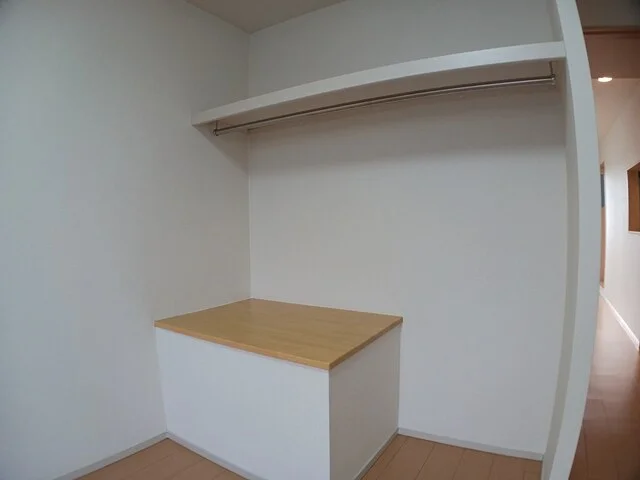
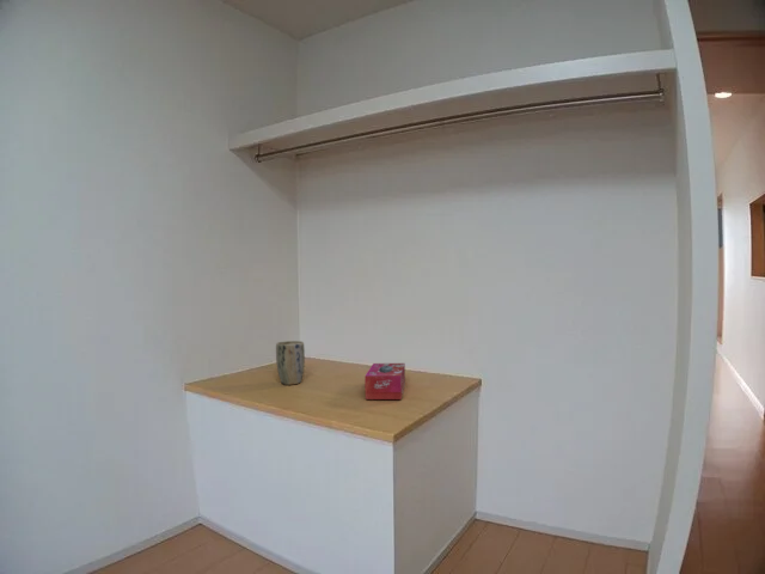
+ plant pot [275,340,306,386]
+ tissue box [363,362,406,401]
